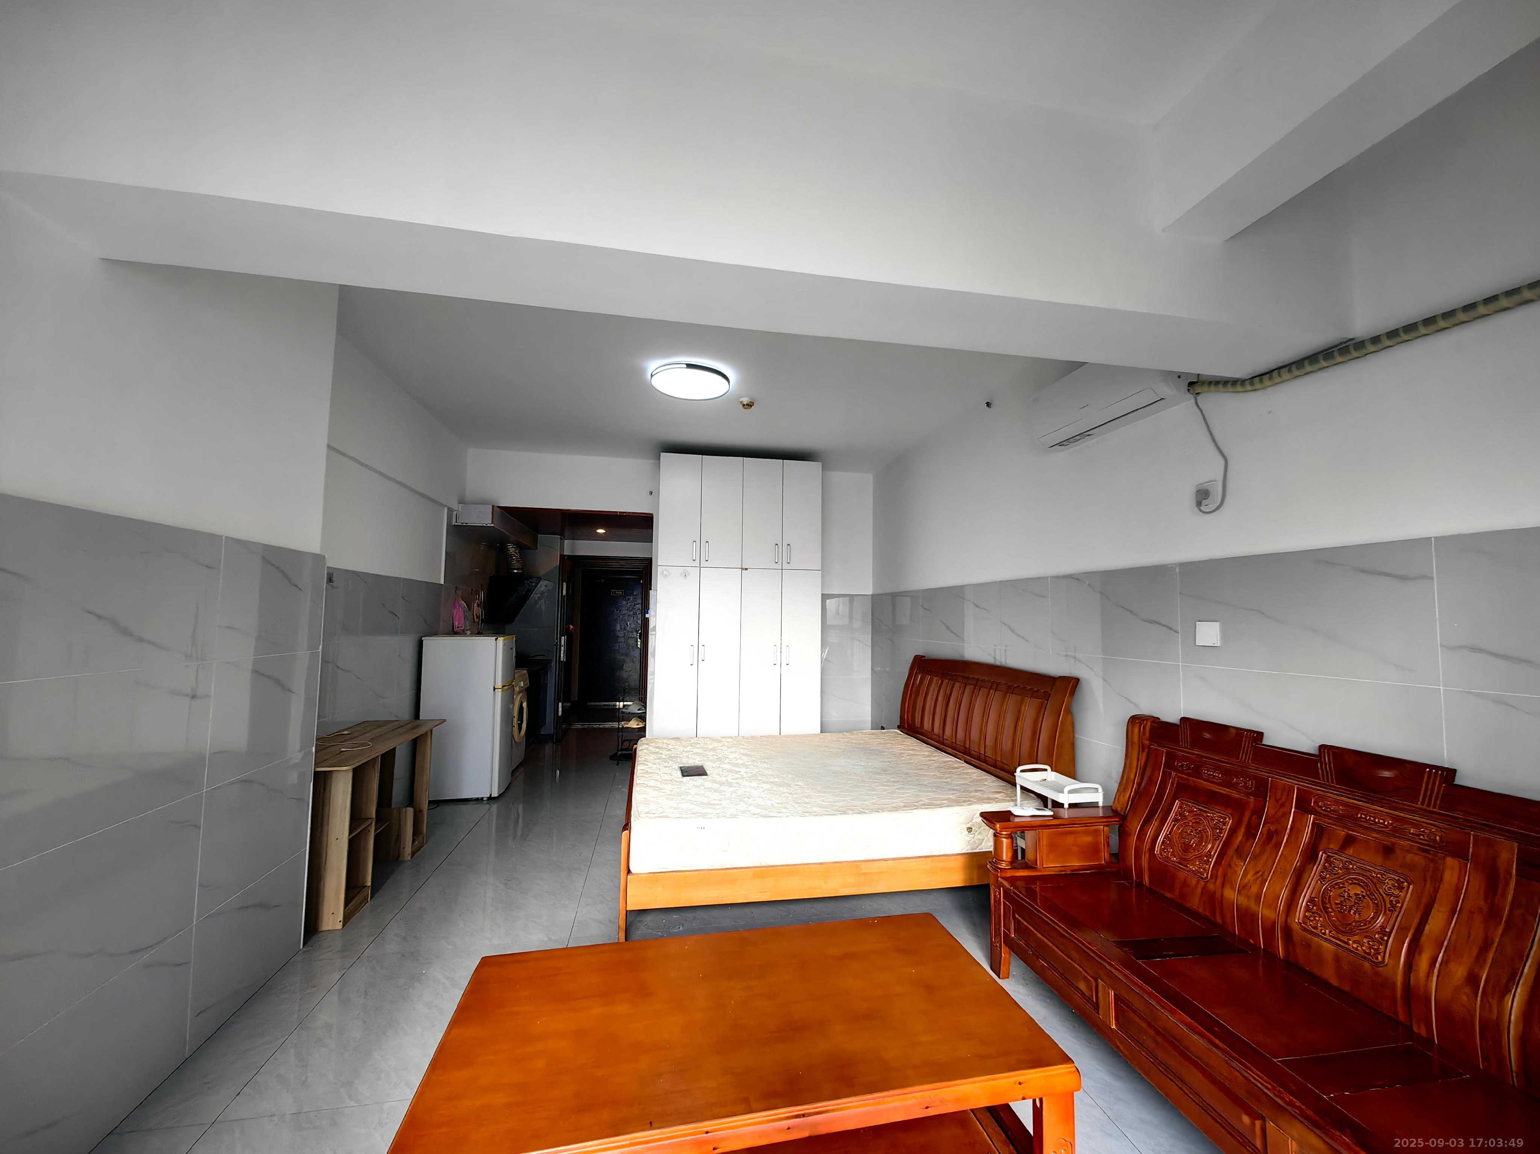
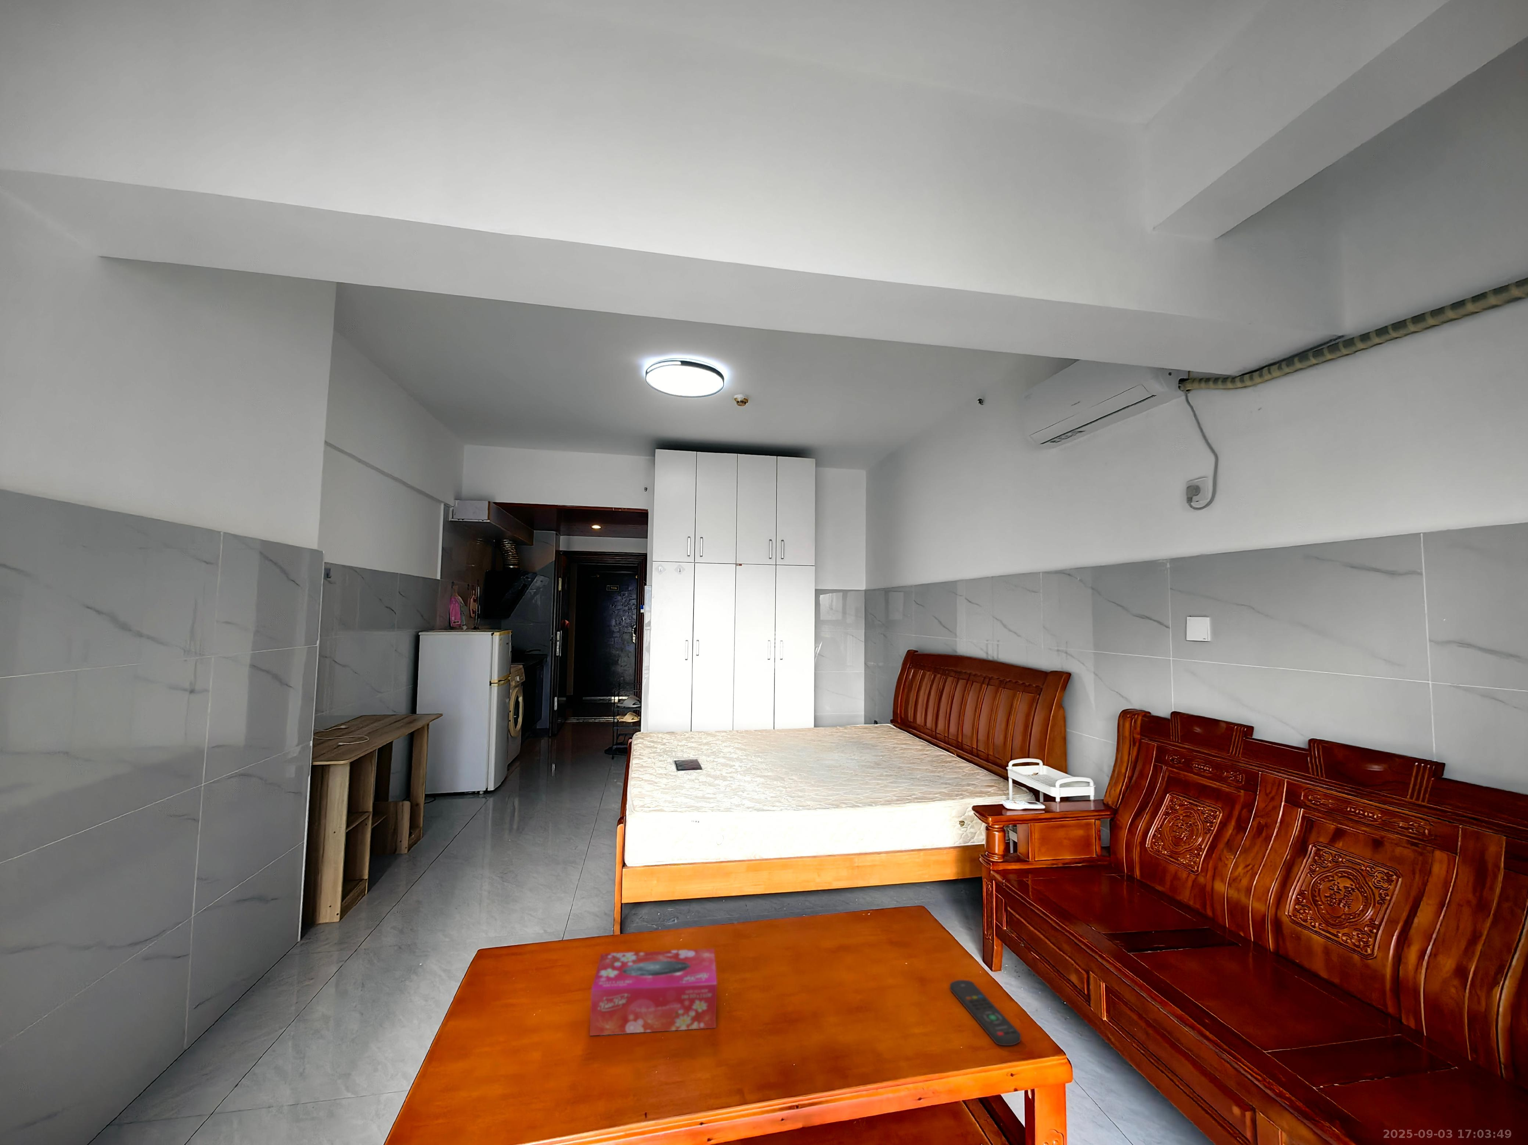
+ tissue box [590,948,717,1037]
+ remote control [949,979,1021,1046]
